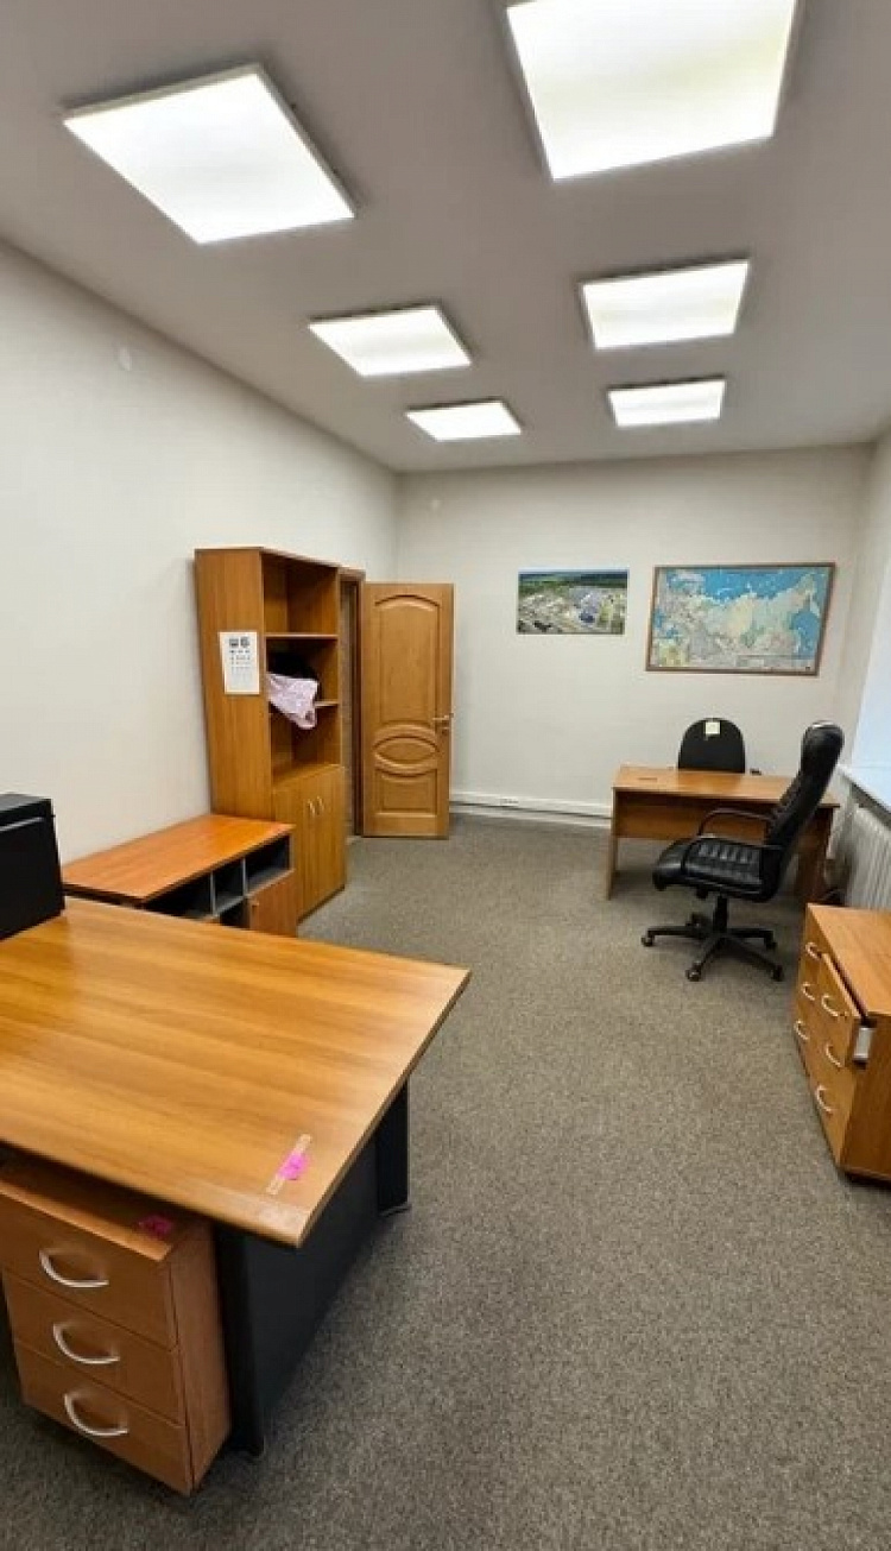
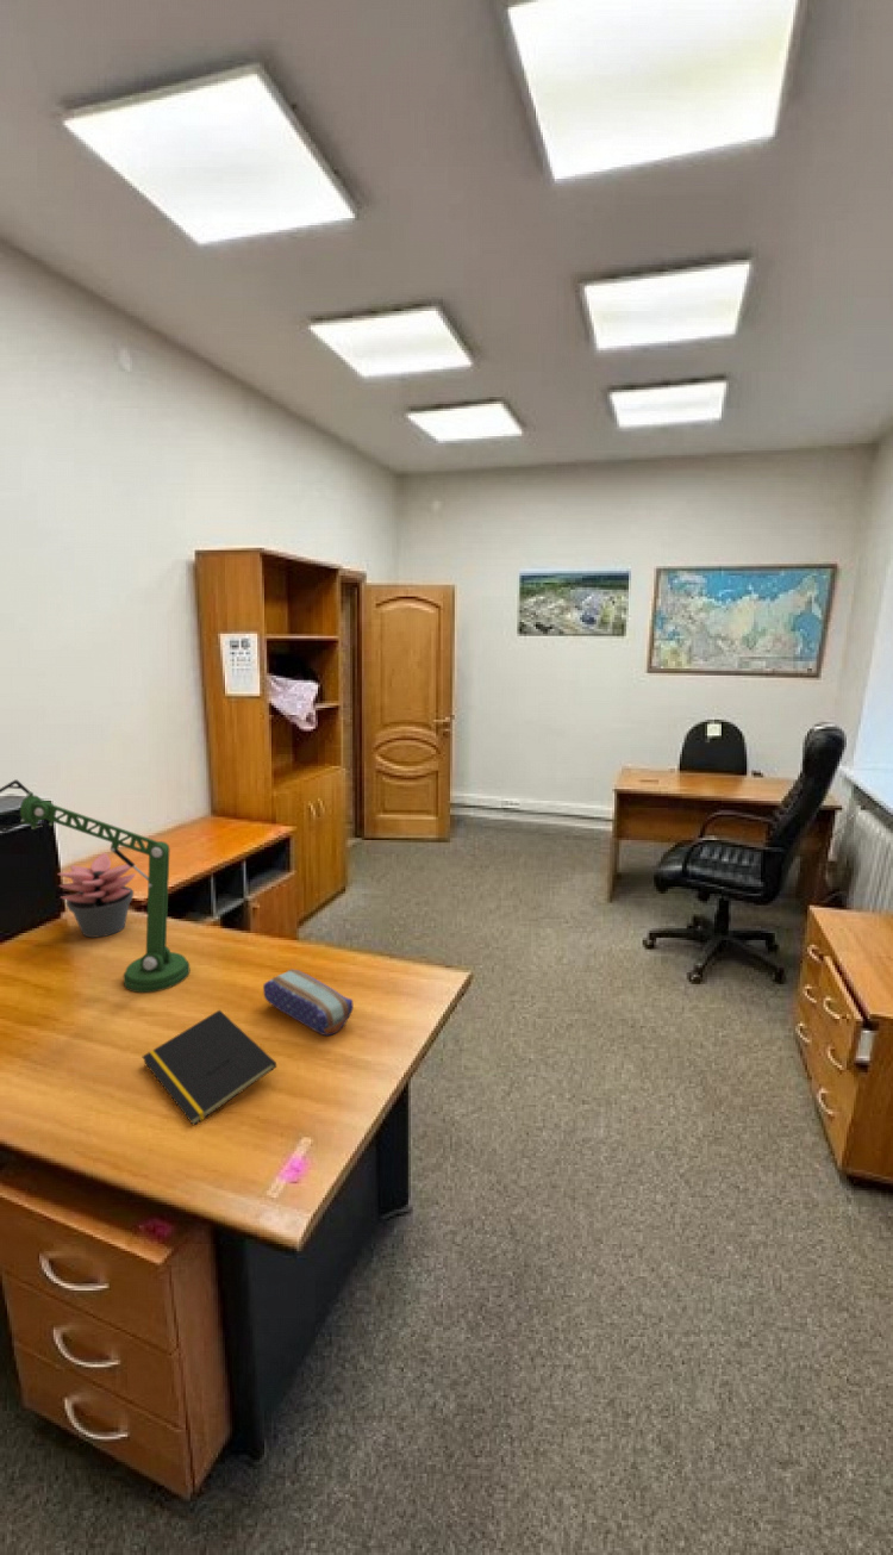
+ notepad [142,1009,277,1127]
+ pencil case [262,968,355,1037]
+ succulent plant [56,852,137,939]
+ desk lamp [0,778,191,994]
